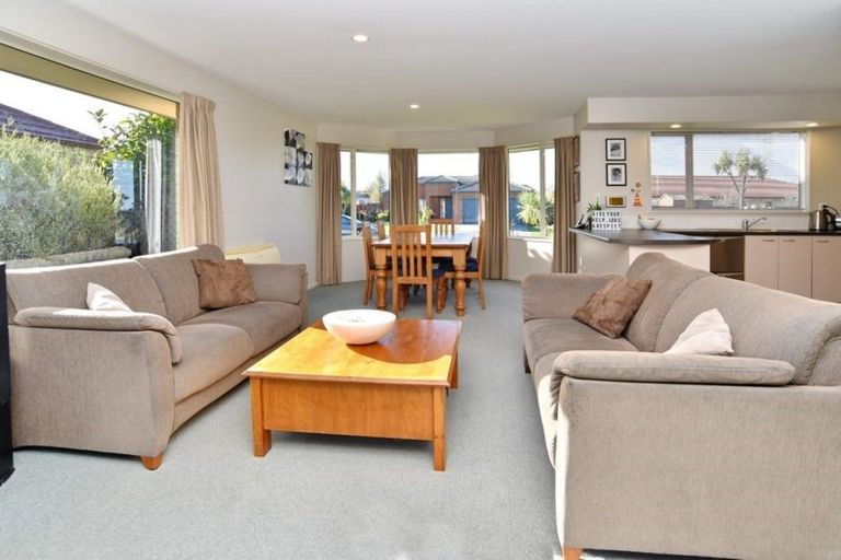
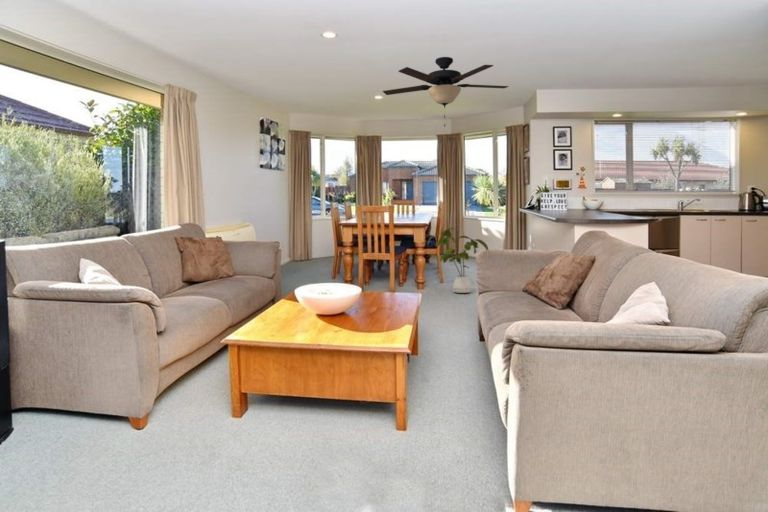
+ ceiling fan [382,56,509,127]
+ house plant [426,226,489,294]
